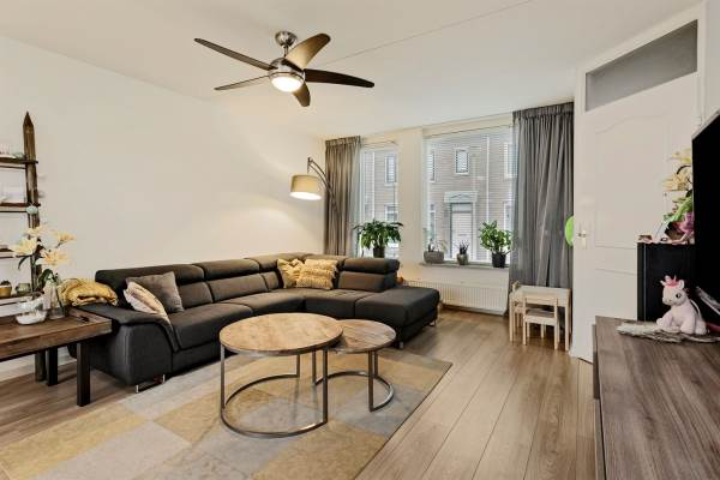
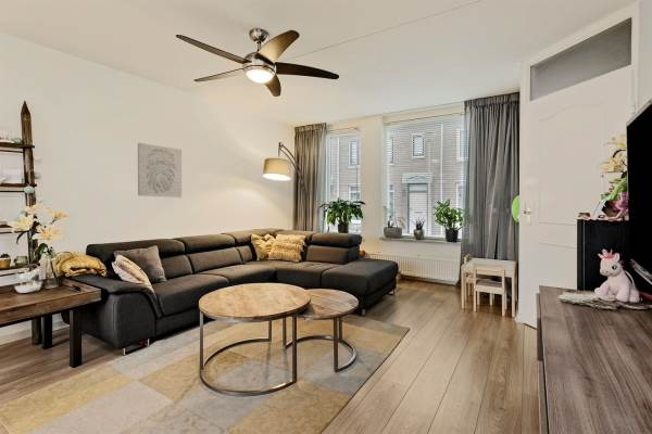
+ wall art [137,142,183,199]
